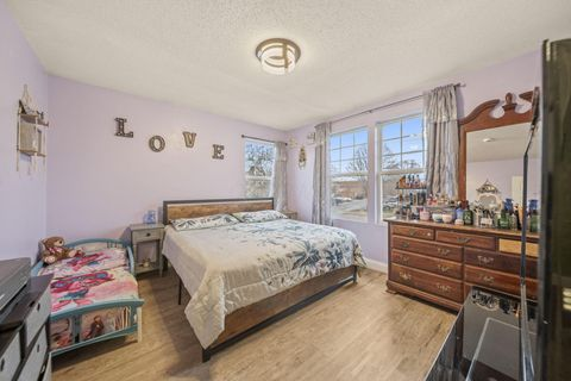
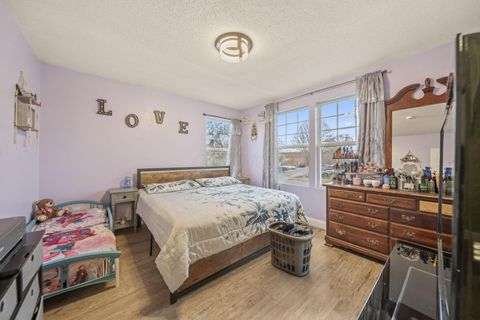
+ clothes hamper [265,220,316,277]
